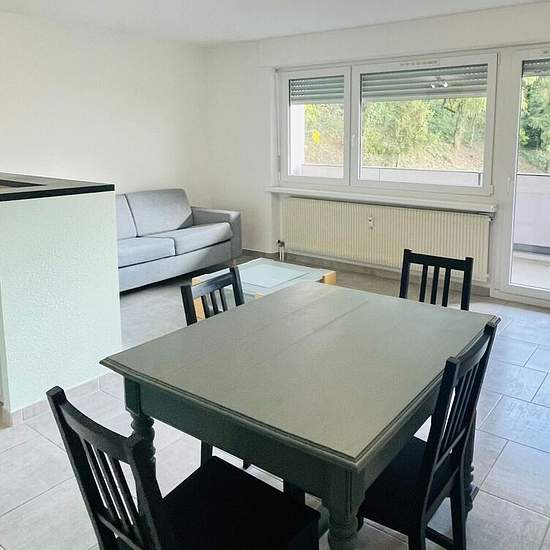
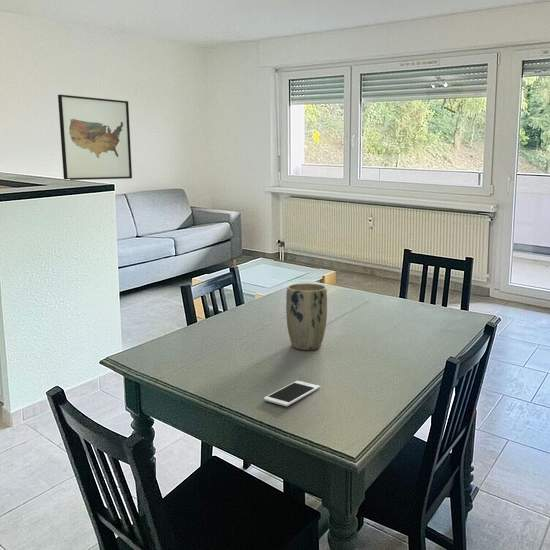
+ plant pot [285,282,328,351]
+ cell phone [263,380,321,407]
+ wall art [57,94,133,181]
